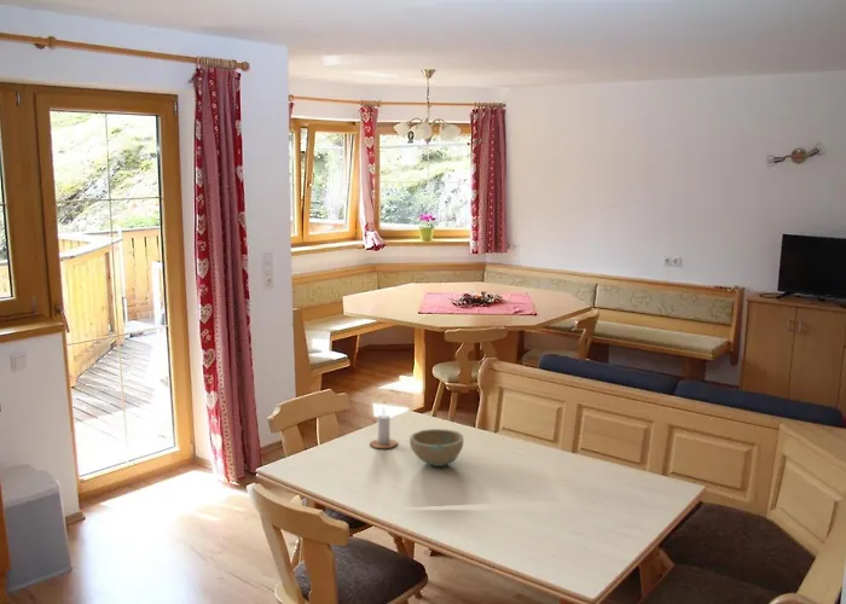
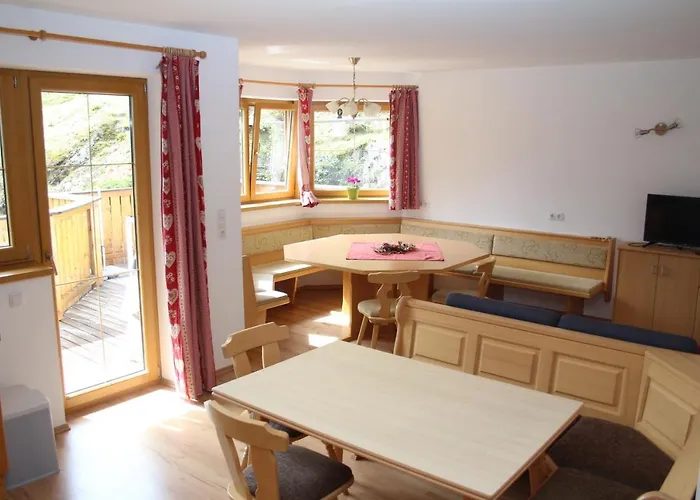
- candle [369,403,399,449]
- bowl [408,428,464,467]
